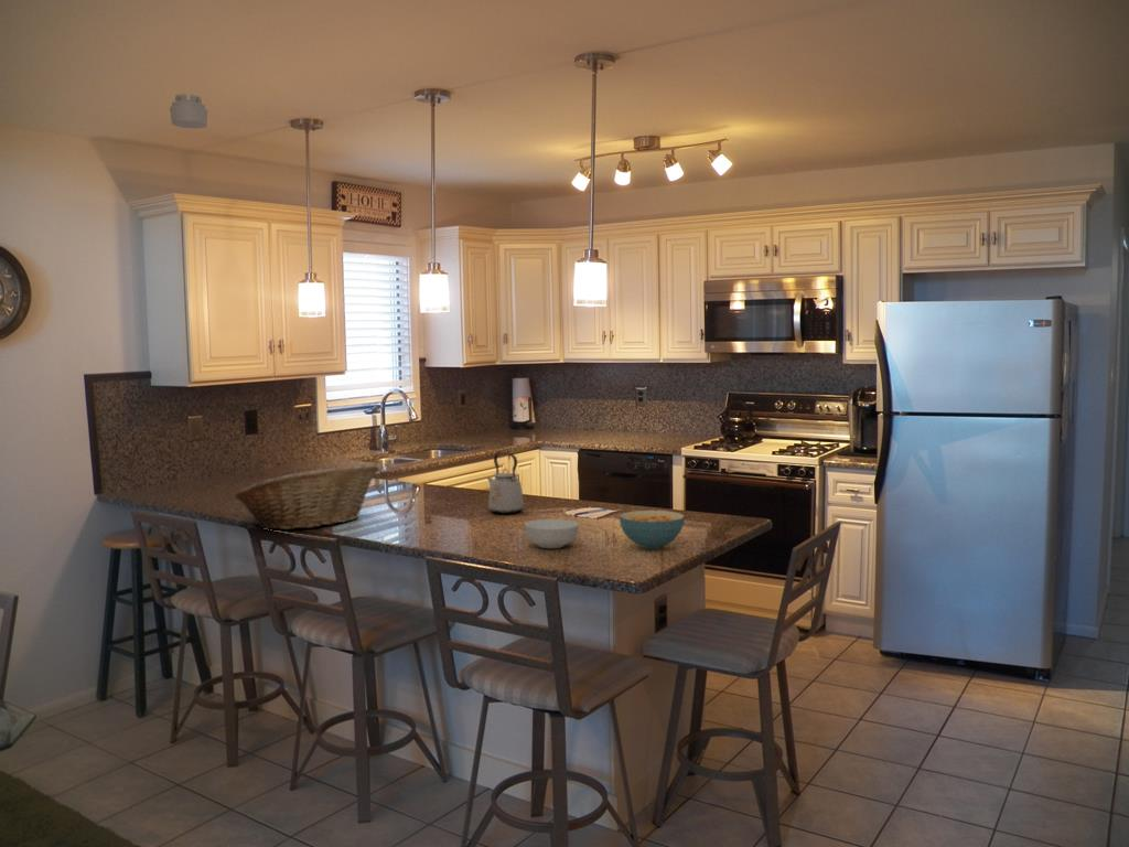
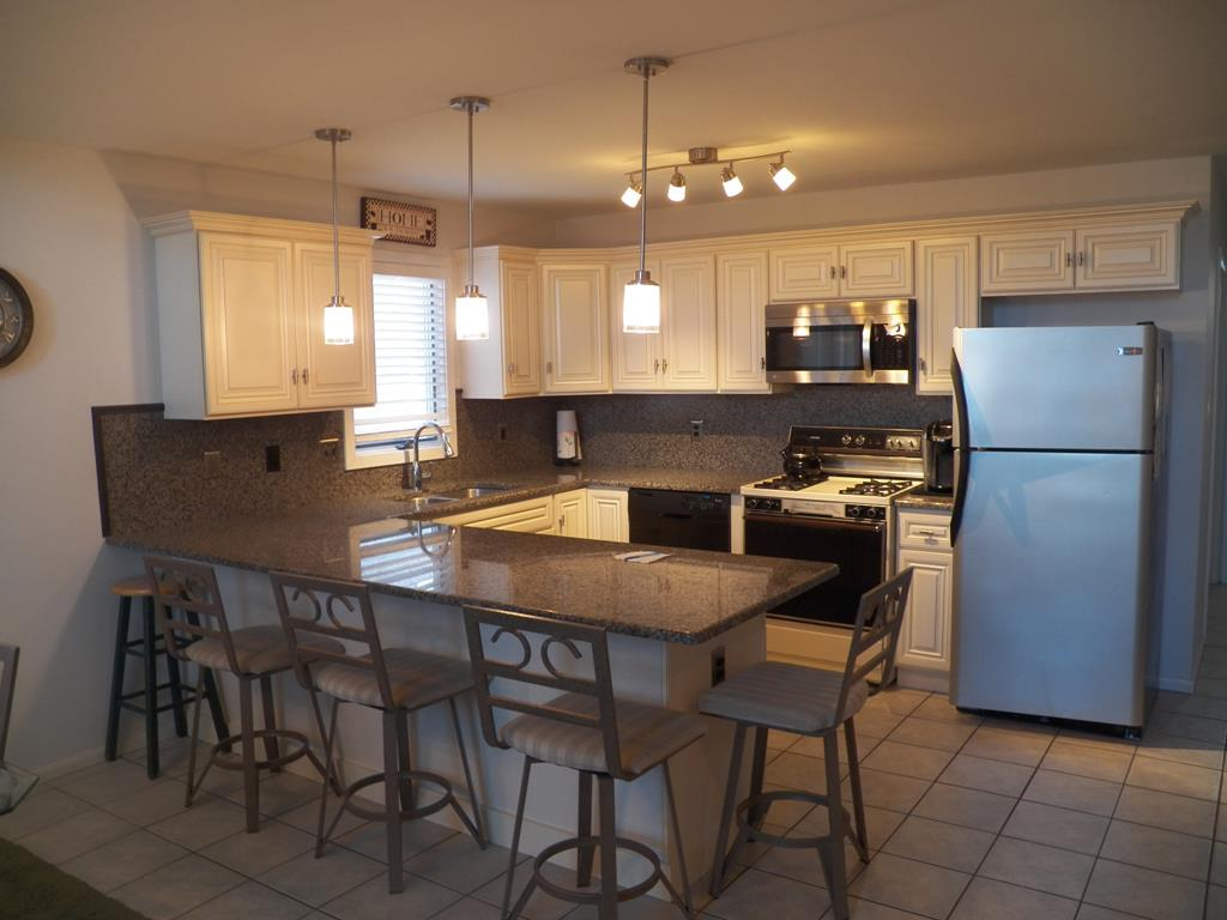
- cereal bowl [524,518,580,549]
- fruit basket [235,462,379,530]
- smoke detector [169,93,208,130]
- kettle [486,451,525,515]
- cereal bowl [619,510,686,550]
